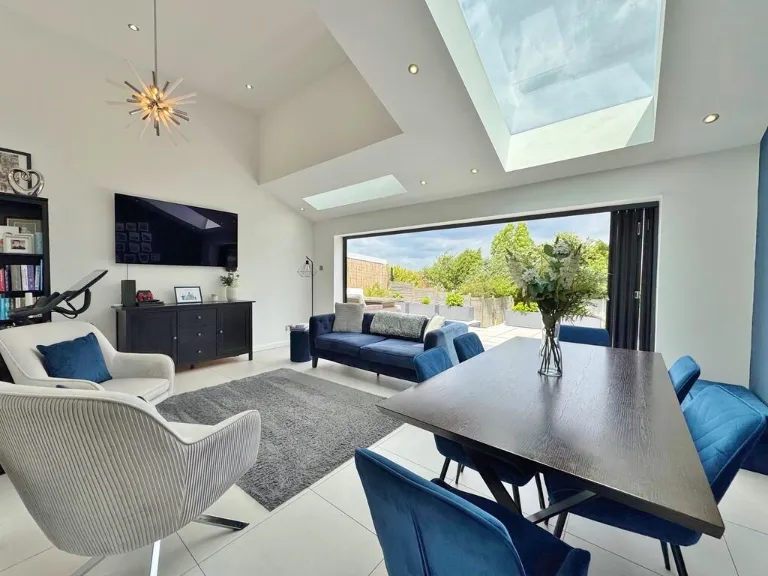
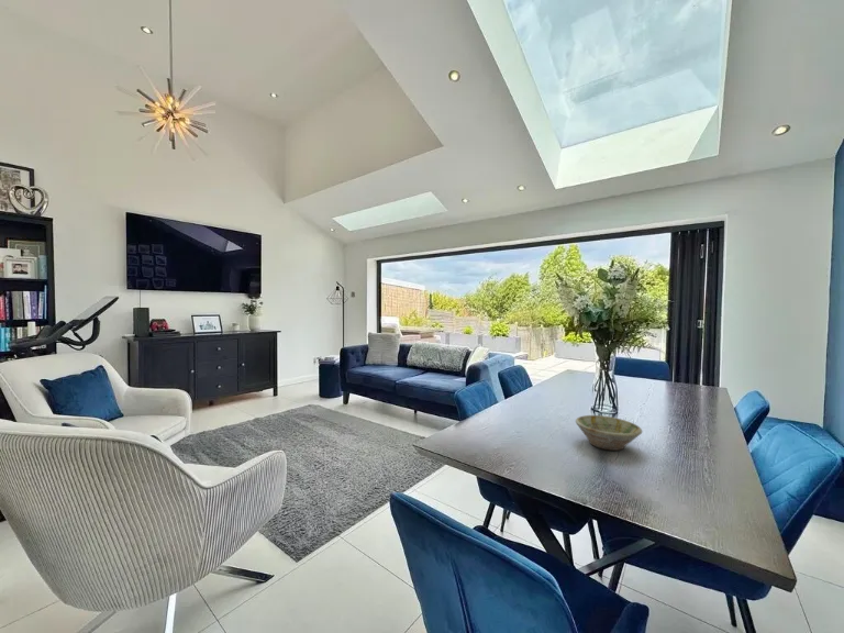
+ bowl [575,414,643,452]
